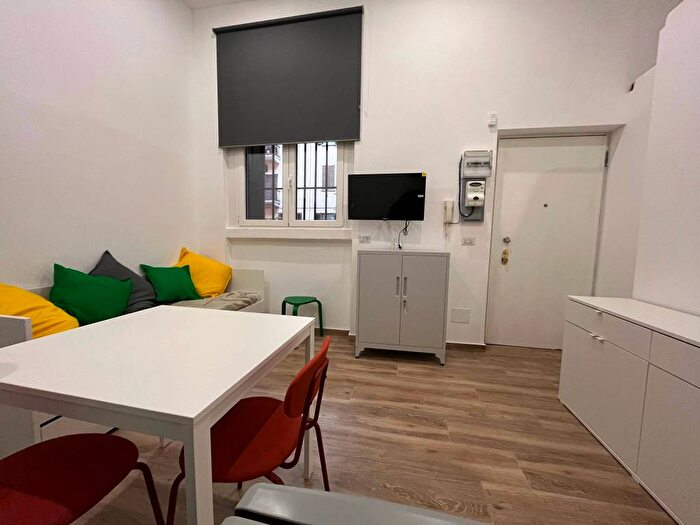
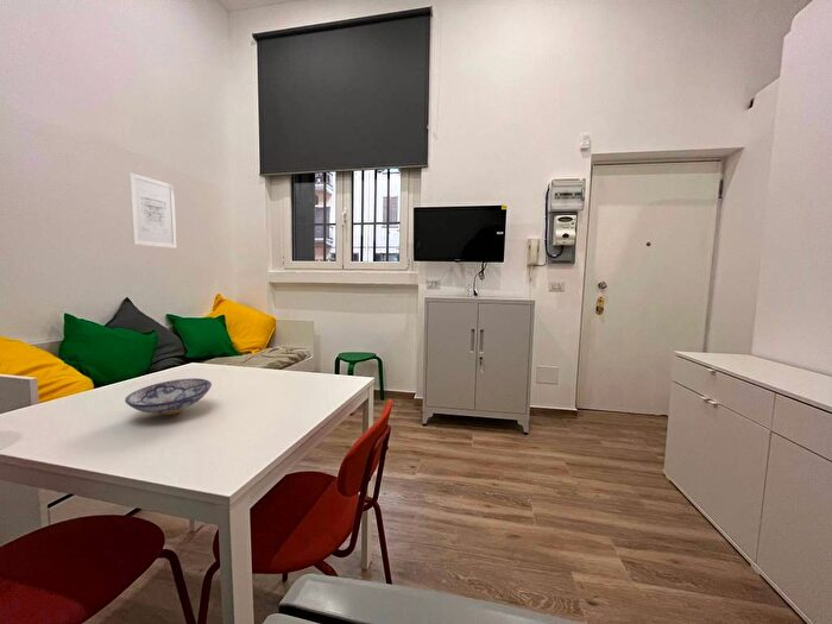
+ wall art [128,171,177,250]
+ bowl [124,377,213,416]
